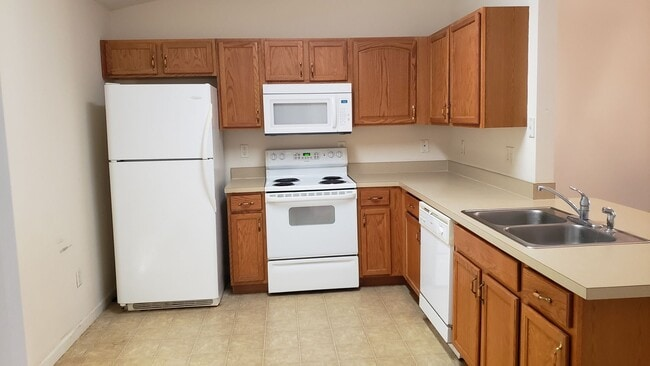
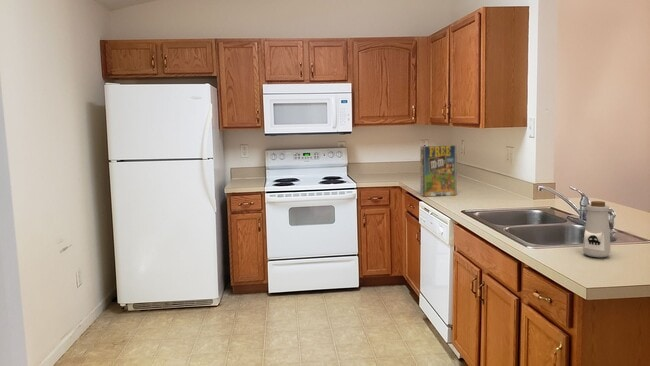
+ bottle [582,200,611,258]
+ cereal box [419,144,458,197]
